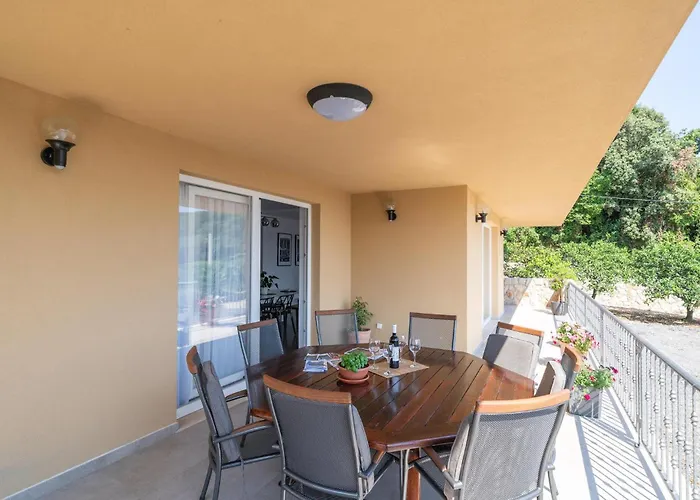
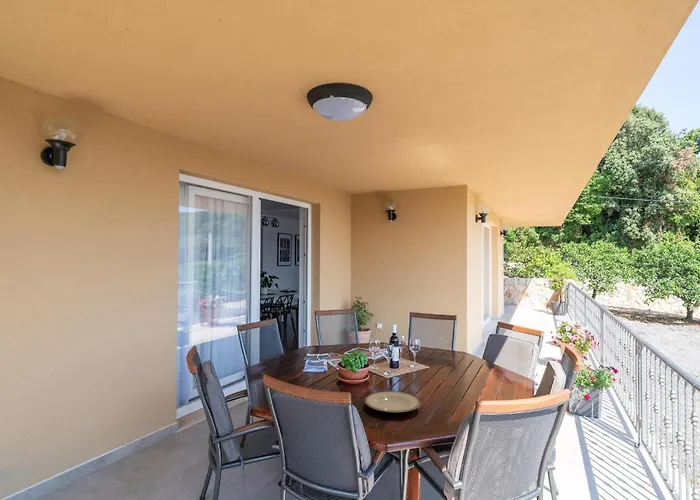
+ plate [364,390,422,414]
